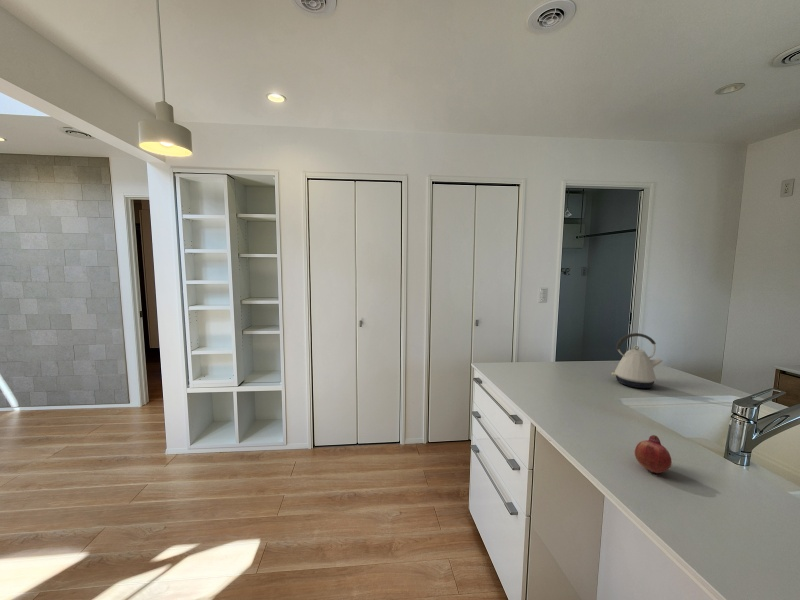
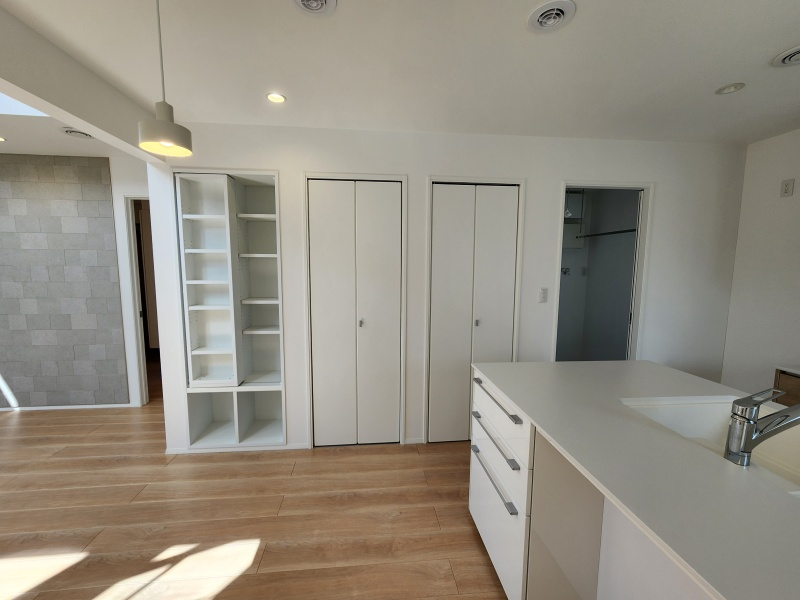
- kettle [611,332,663,389]
- fruit [634,434,673,474]
